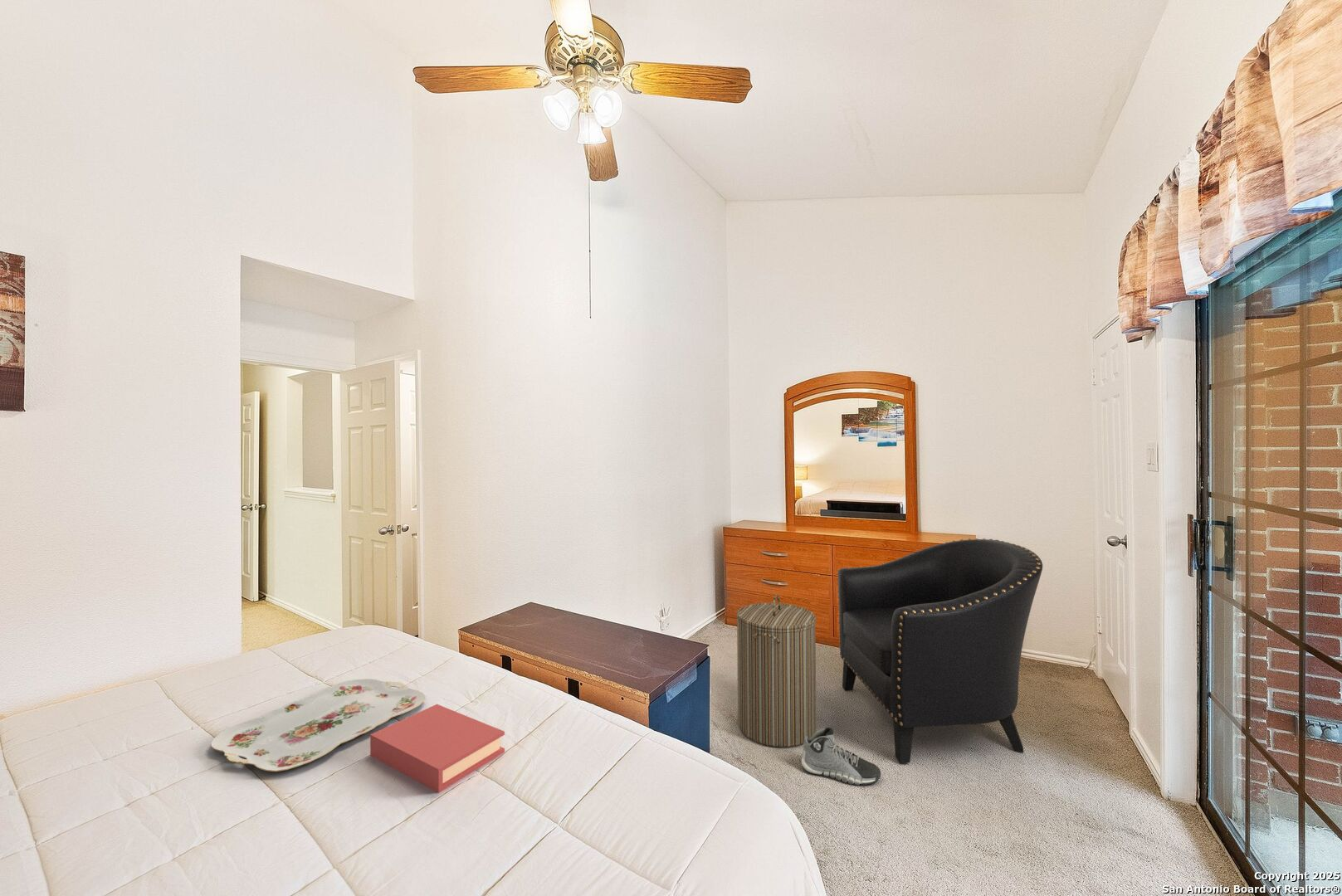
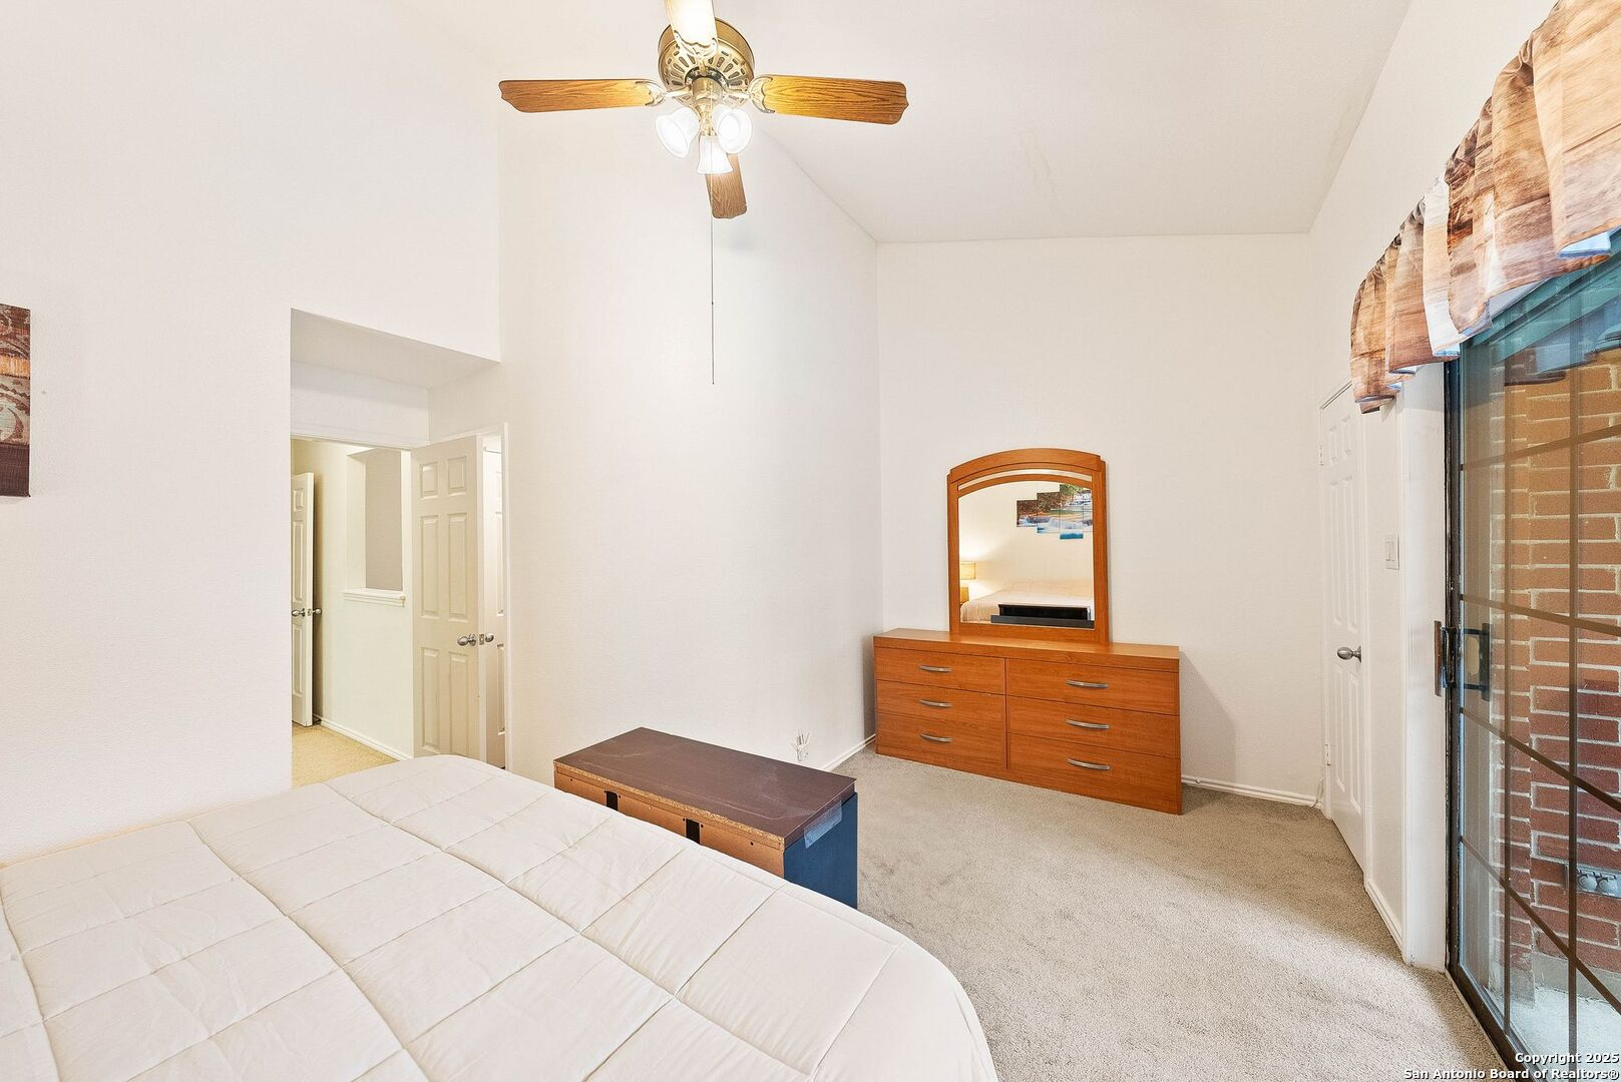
- serving tray [210,678,427,772]
- laundry hamper [735,594,817,748]
- chair [837,538,1043,764]
- book [369,704,505,794]
- sneaker [801,727,881,786]
